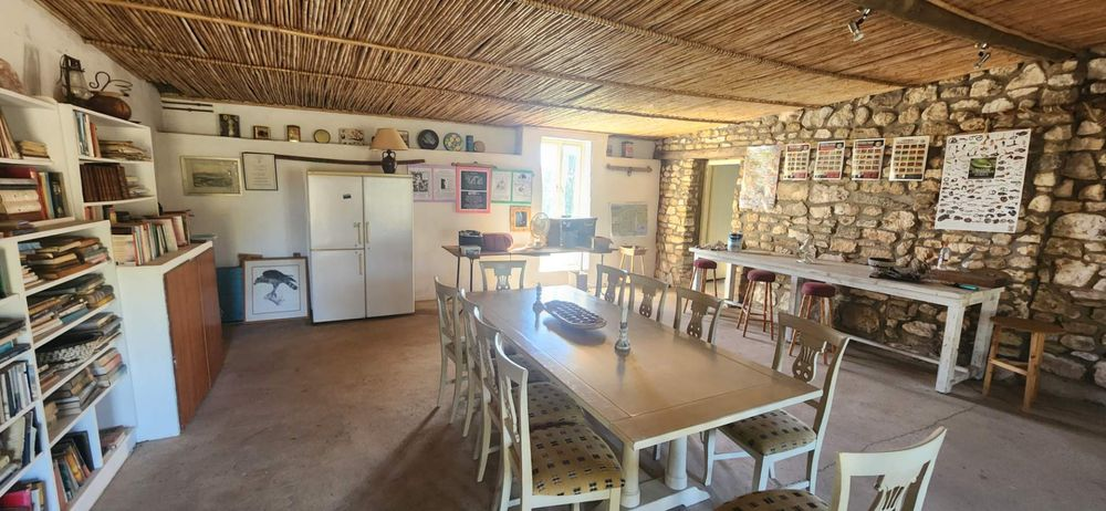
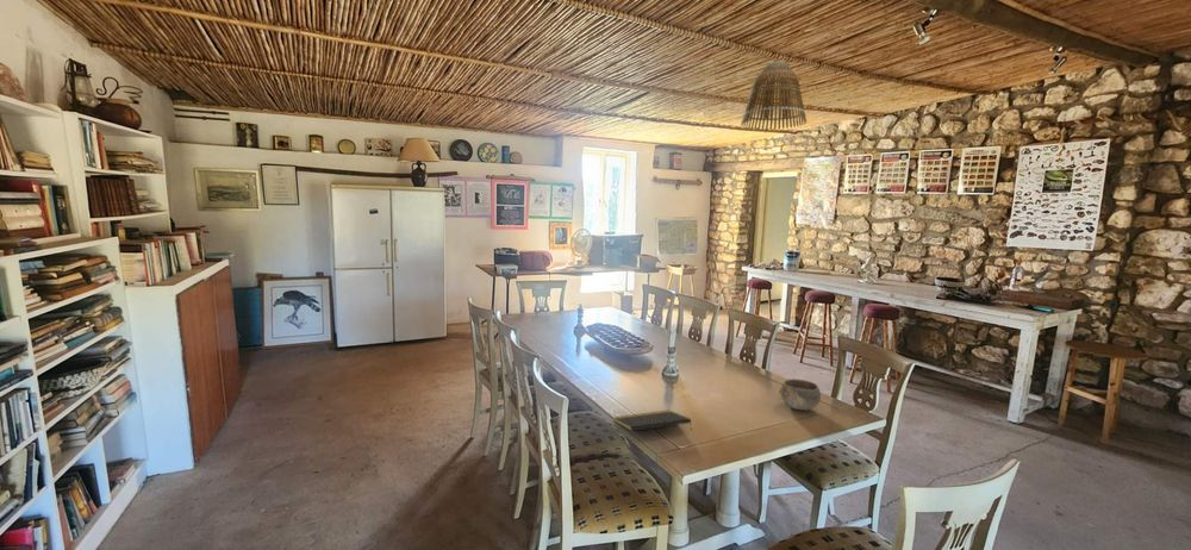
+ lamp shade [740,61,807,131]
+ bowl [778,377,822,411]
+ notepad [612,410,693,432]
